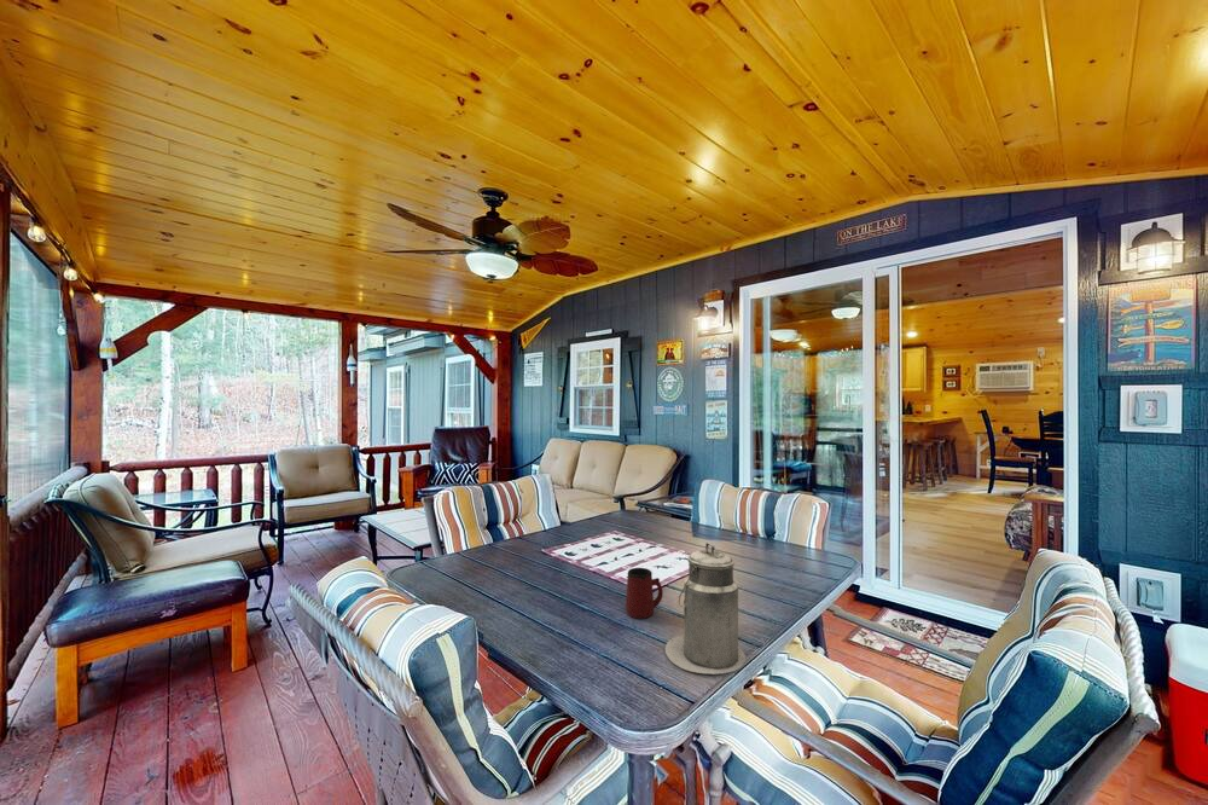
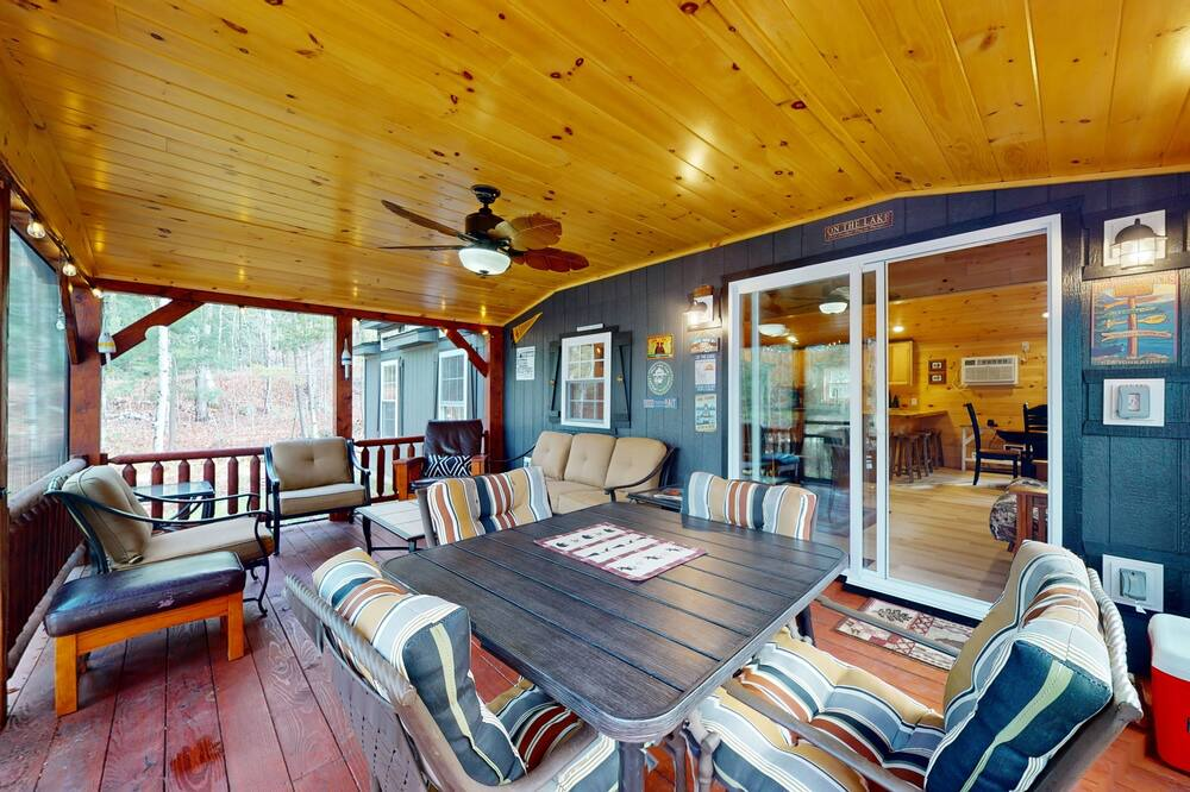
- canister [664,542,747,676]
- mug [625,567,664,619]
